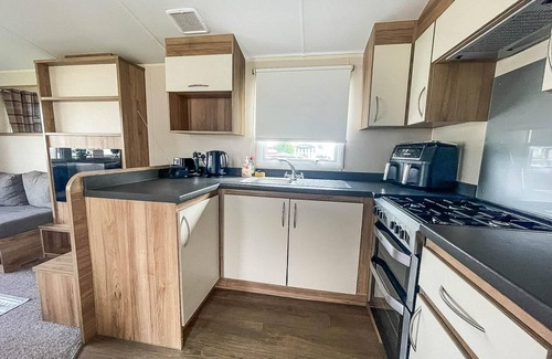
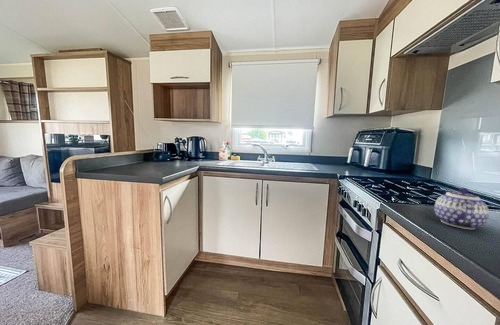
+ teapot [433,187,490,230]
